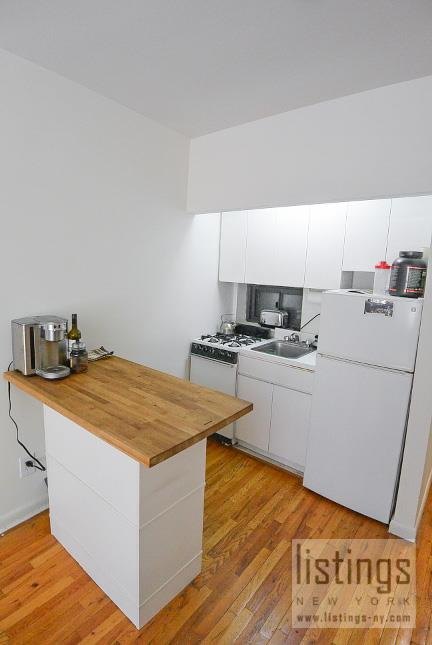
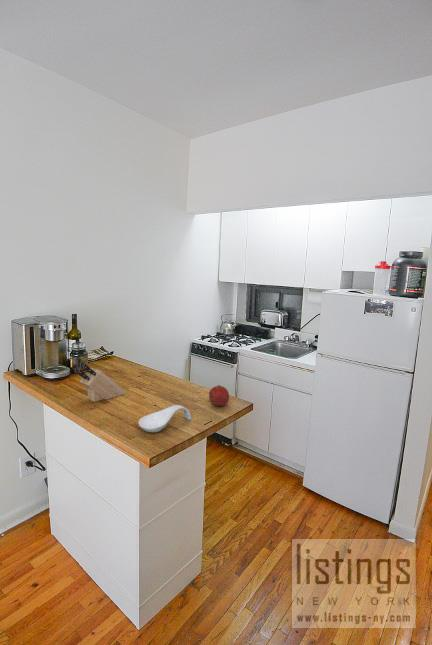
+ knife block [74,359,127,403]
+ spoon rest [138,404,192,433]
+ fruit [208,384,230,407]
